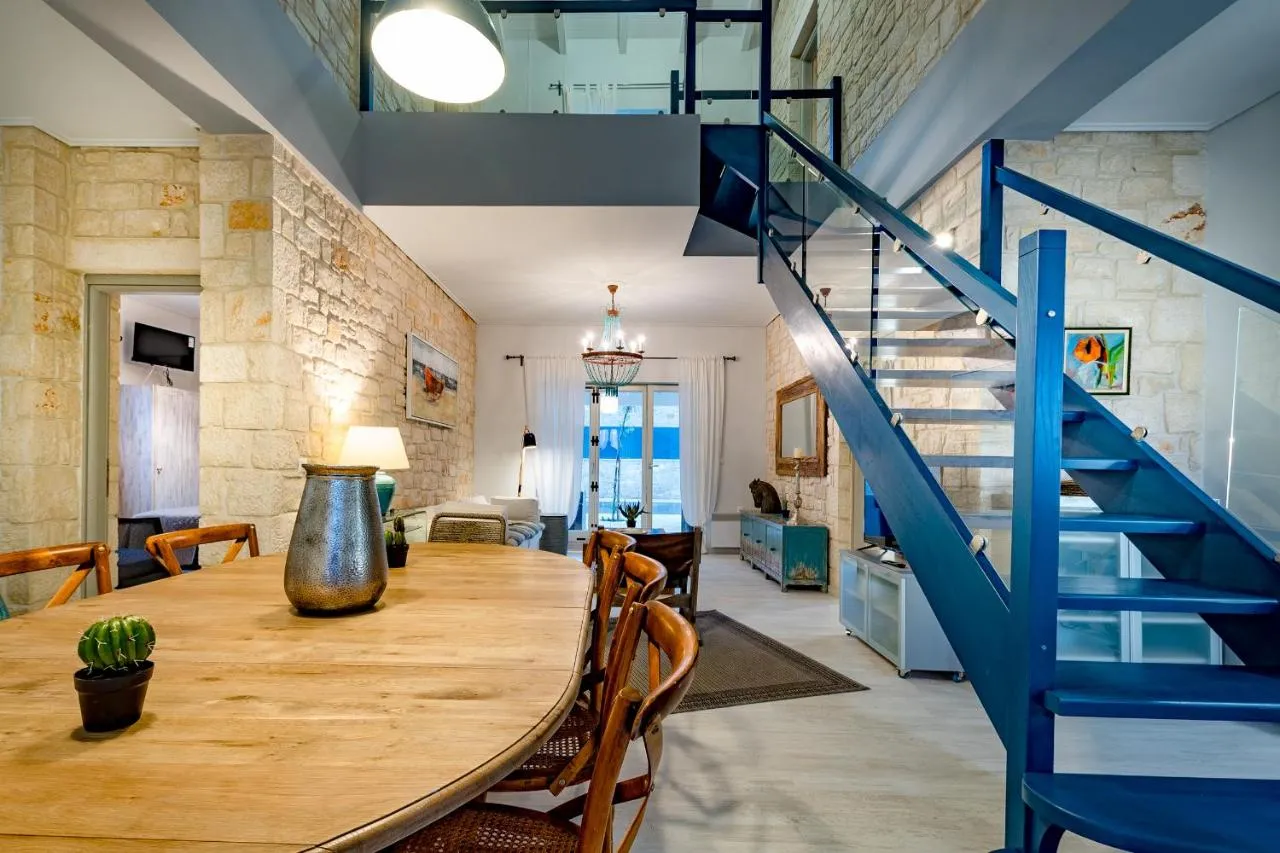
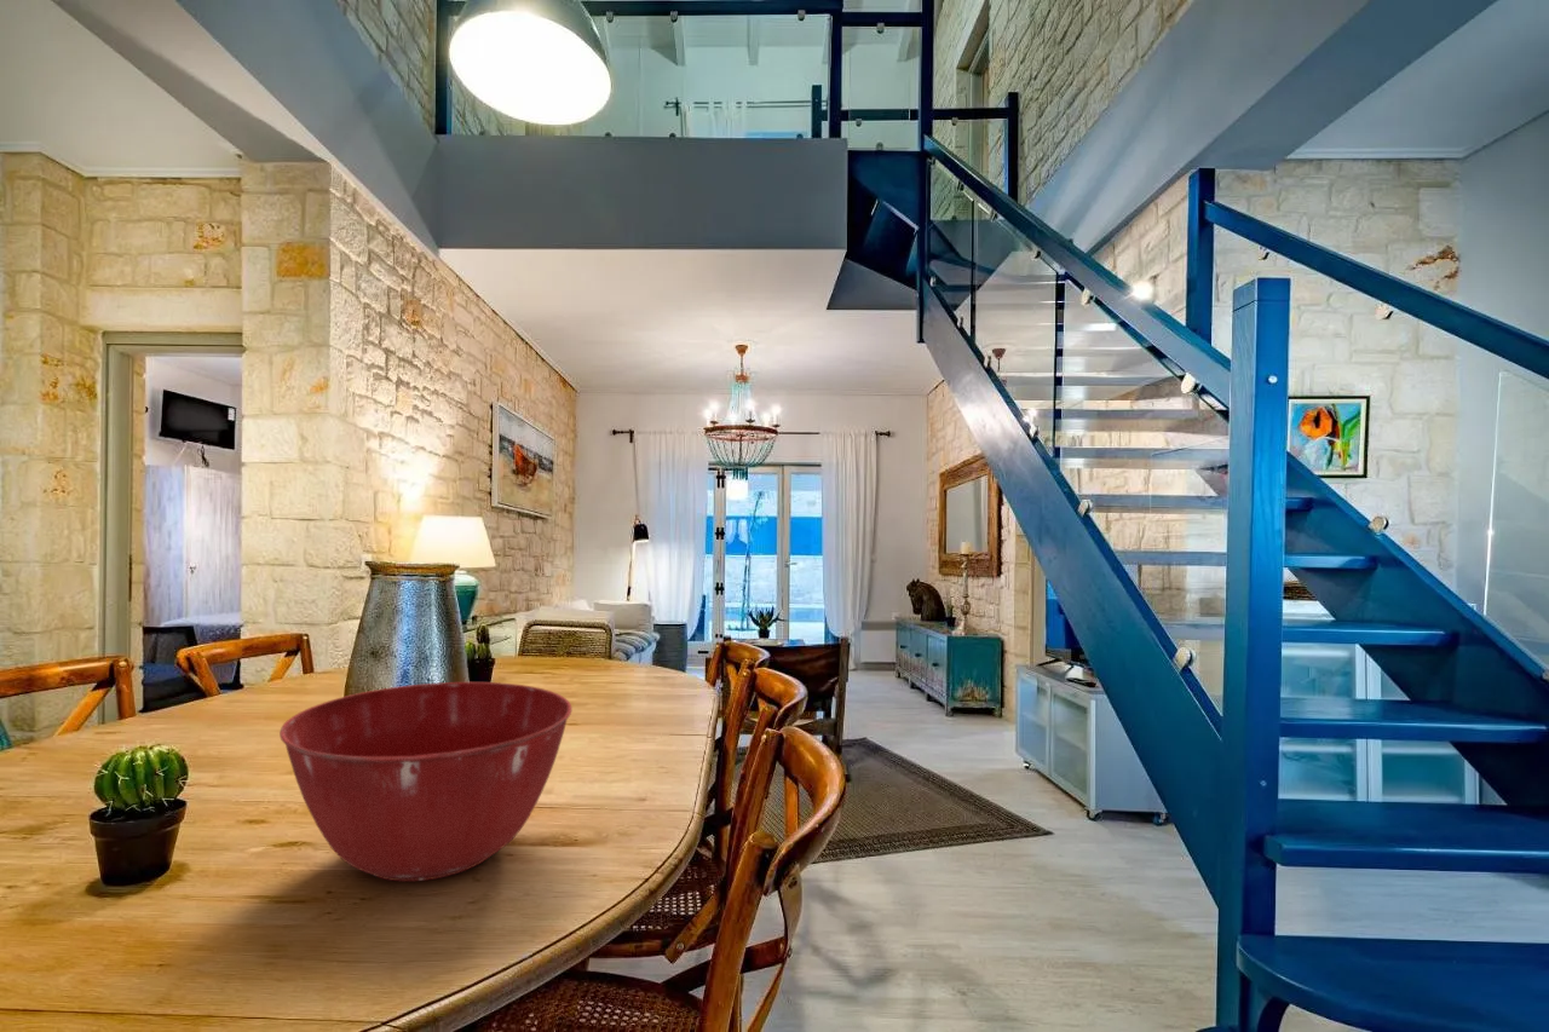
+ mixing bowl [278,681,574,882]
